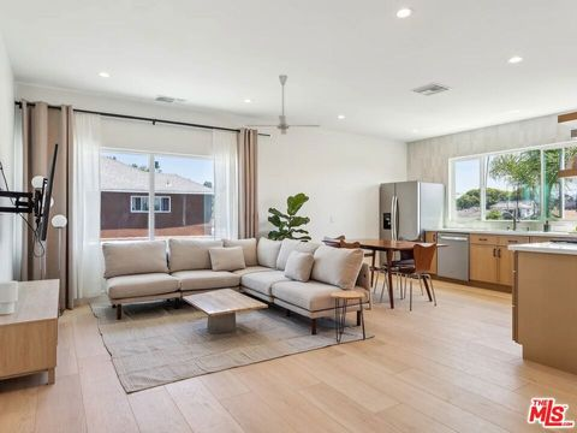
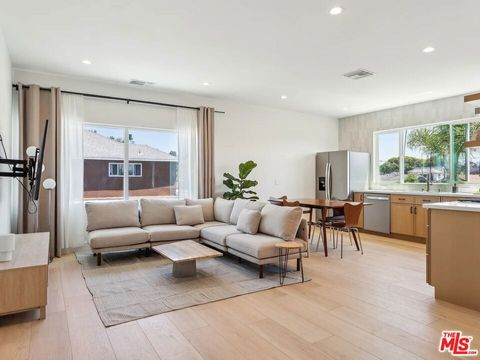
- ceiling fan [245,73,321,136]
